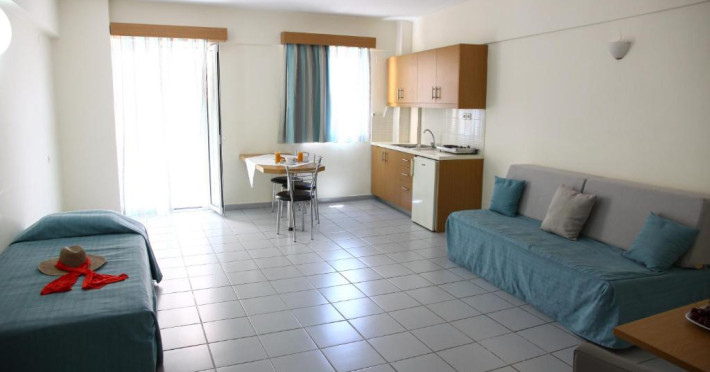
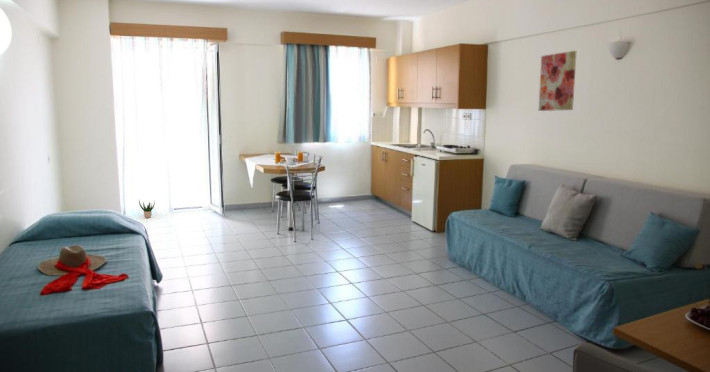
+ potted plant [138,200,156,219]
+ wall art [538,50,577,112]
